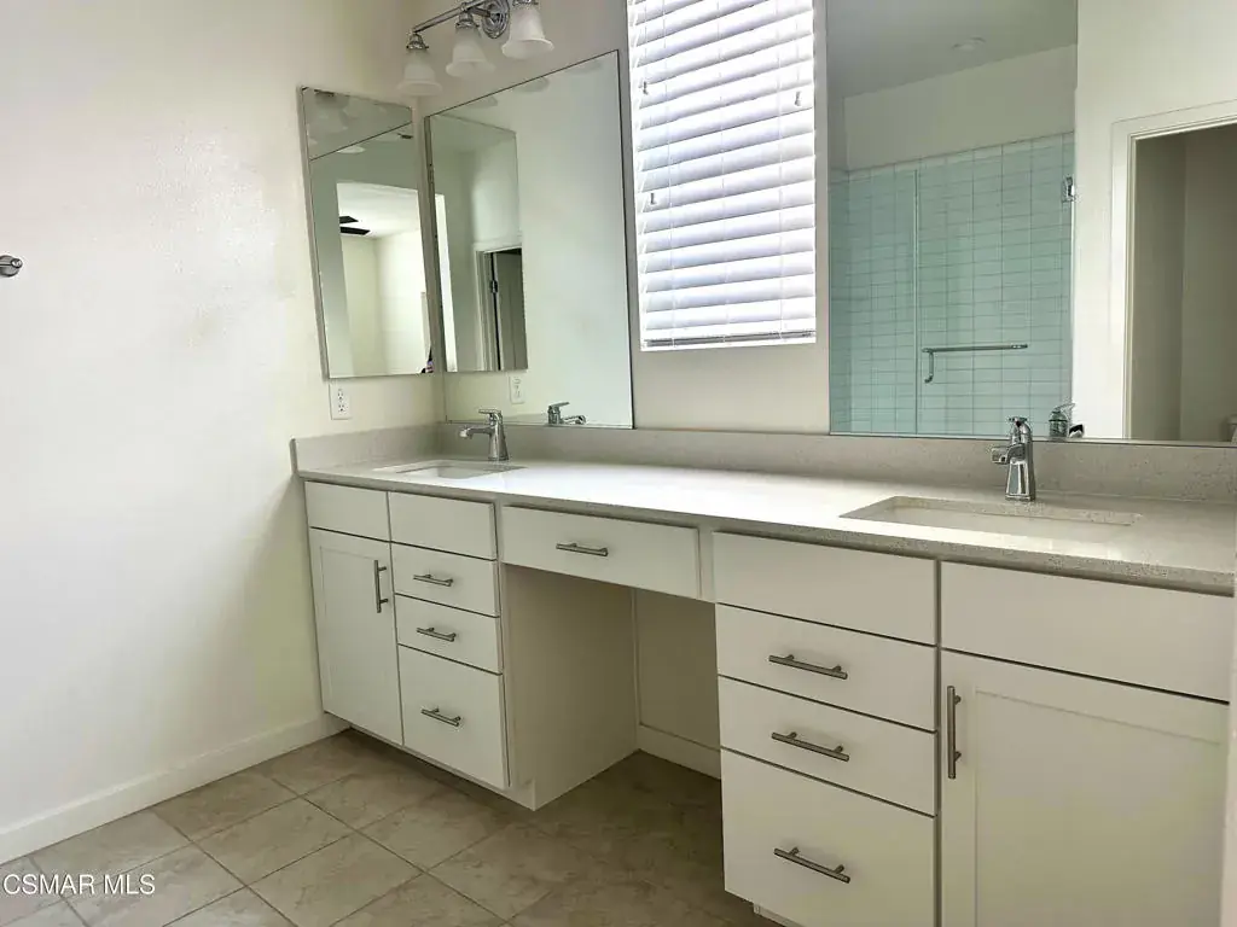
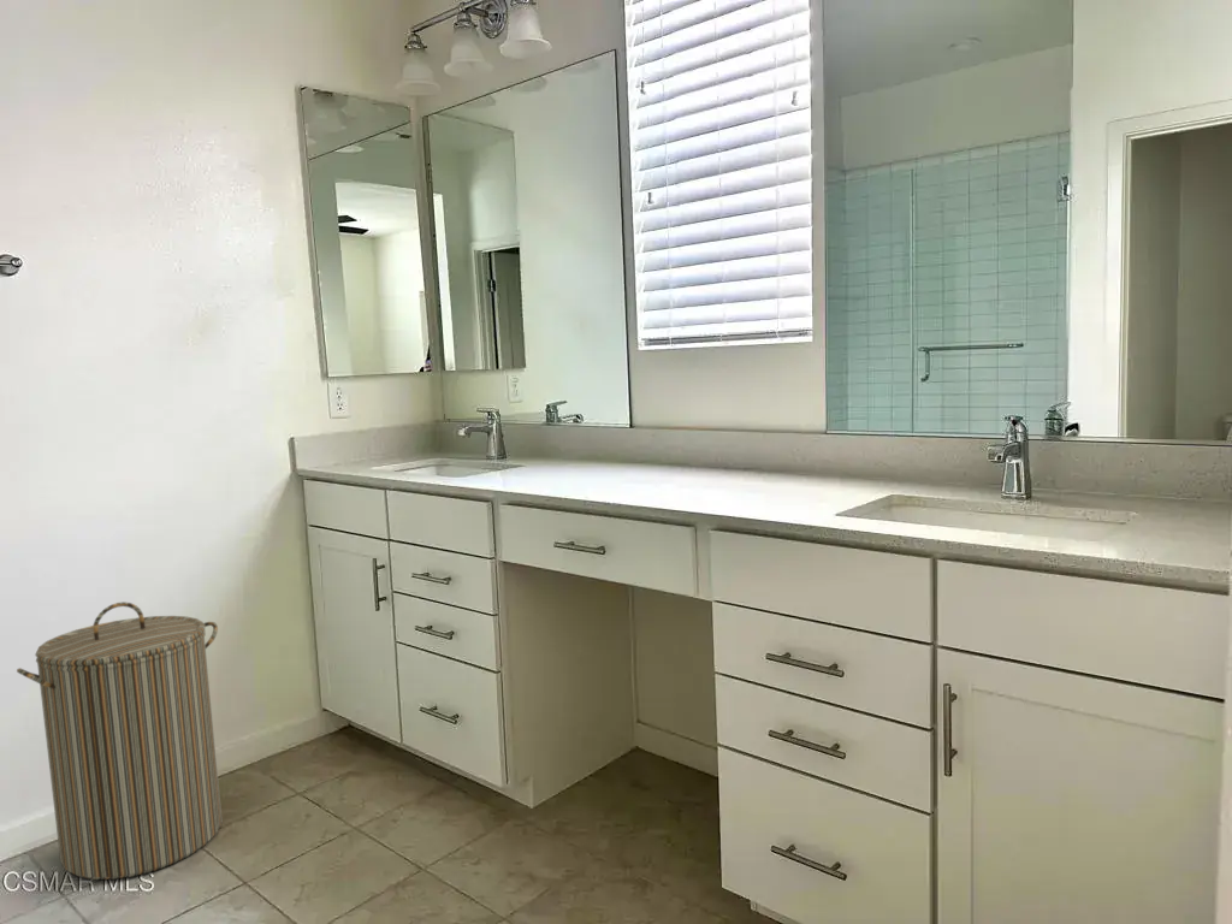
+ laundry hamper [16,600,223,881]
